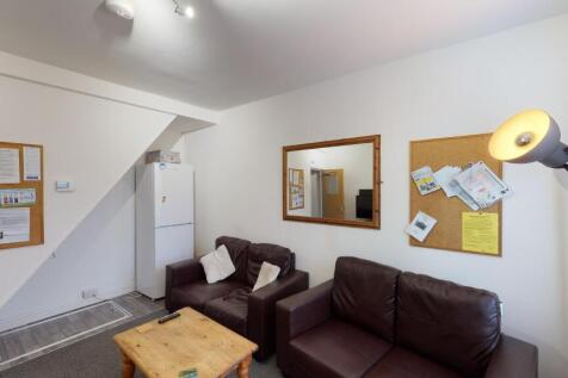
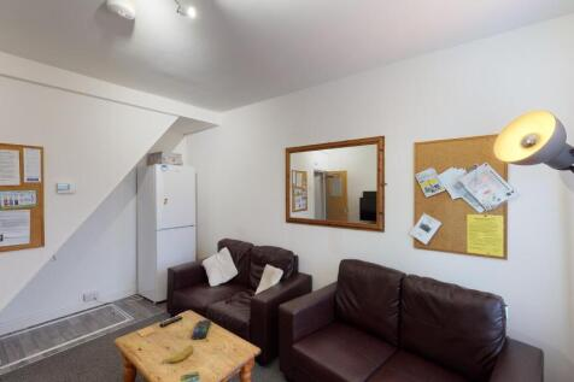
+ remote control [191,318,212,341]
+ fruit [160,343,194,365]
